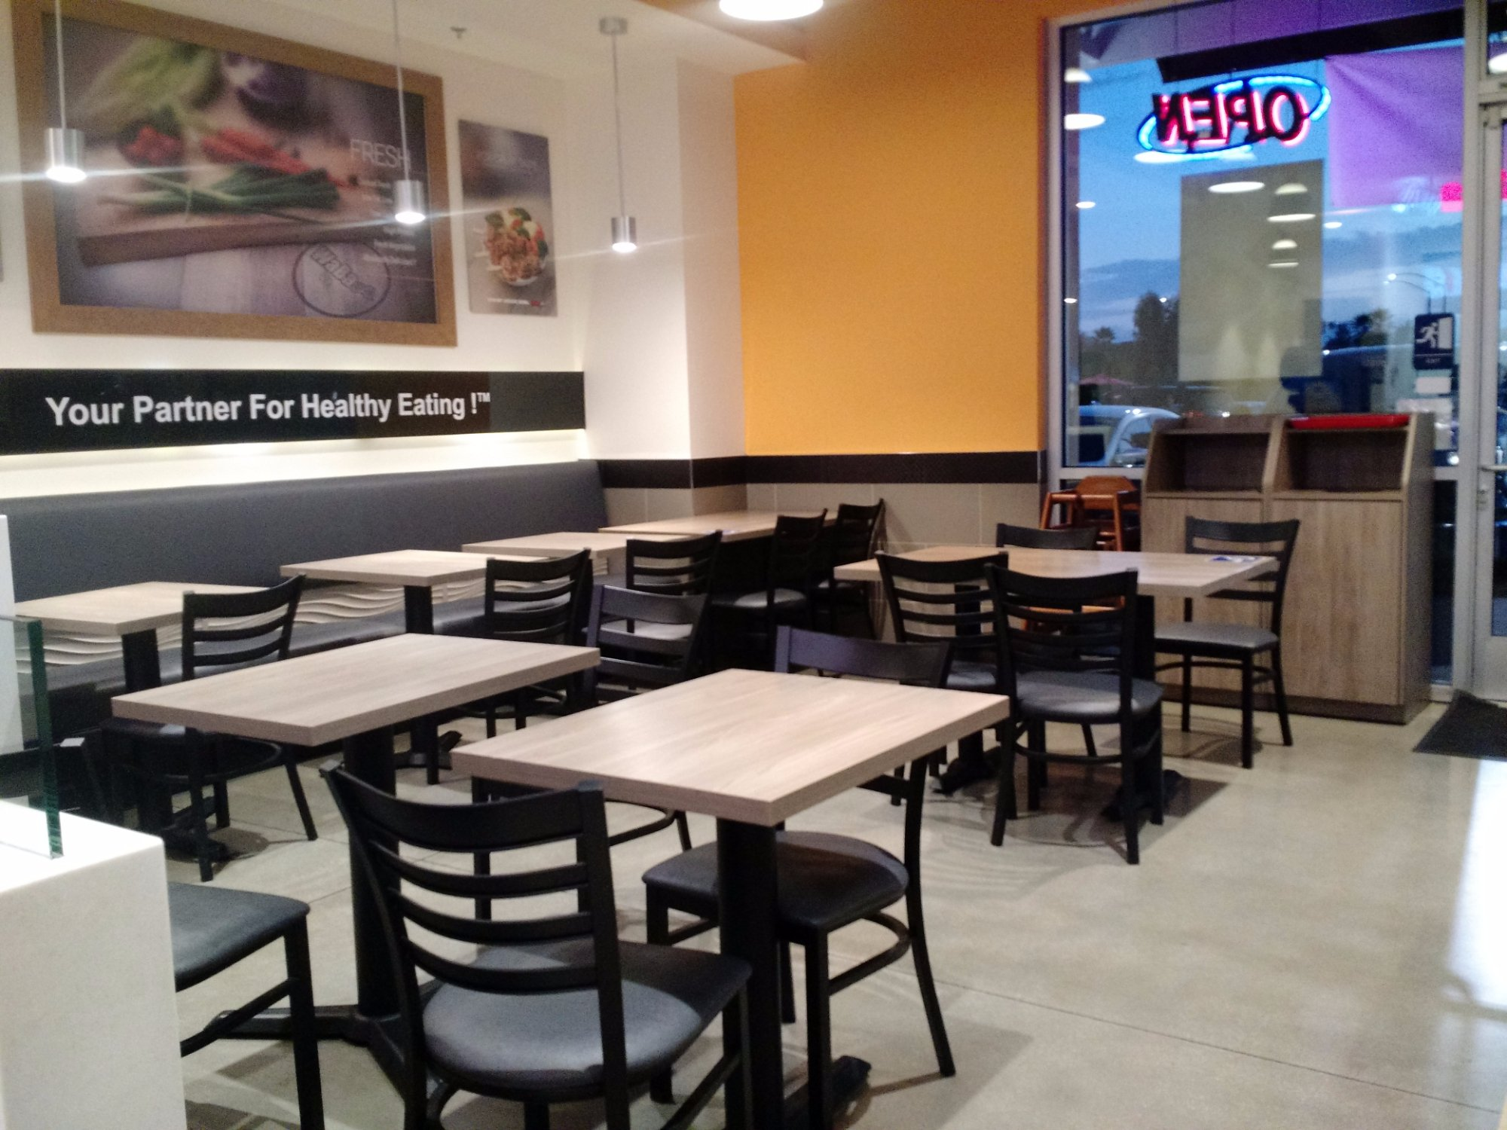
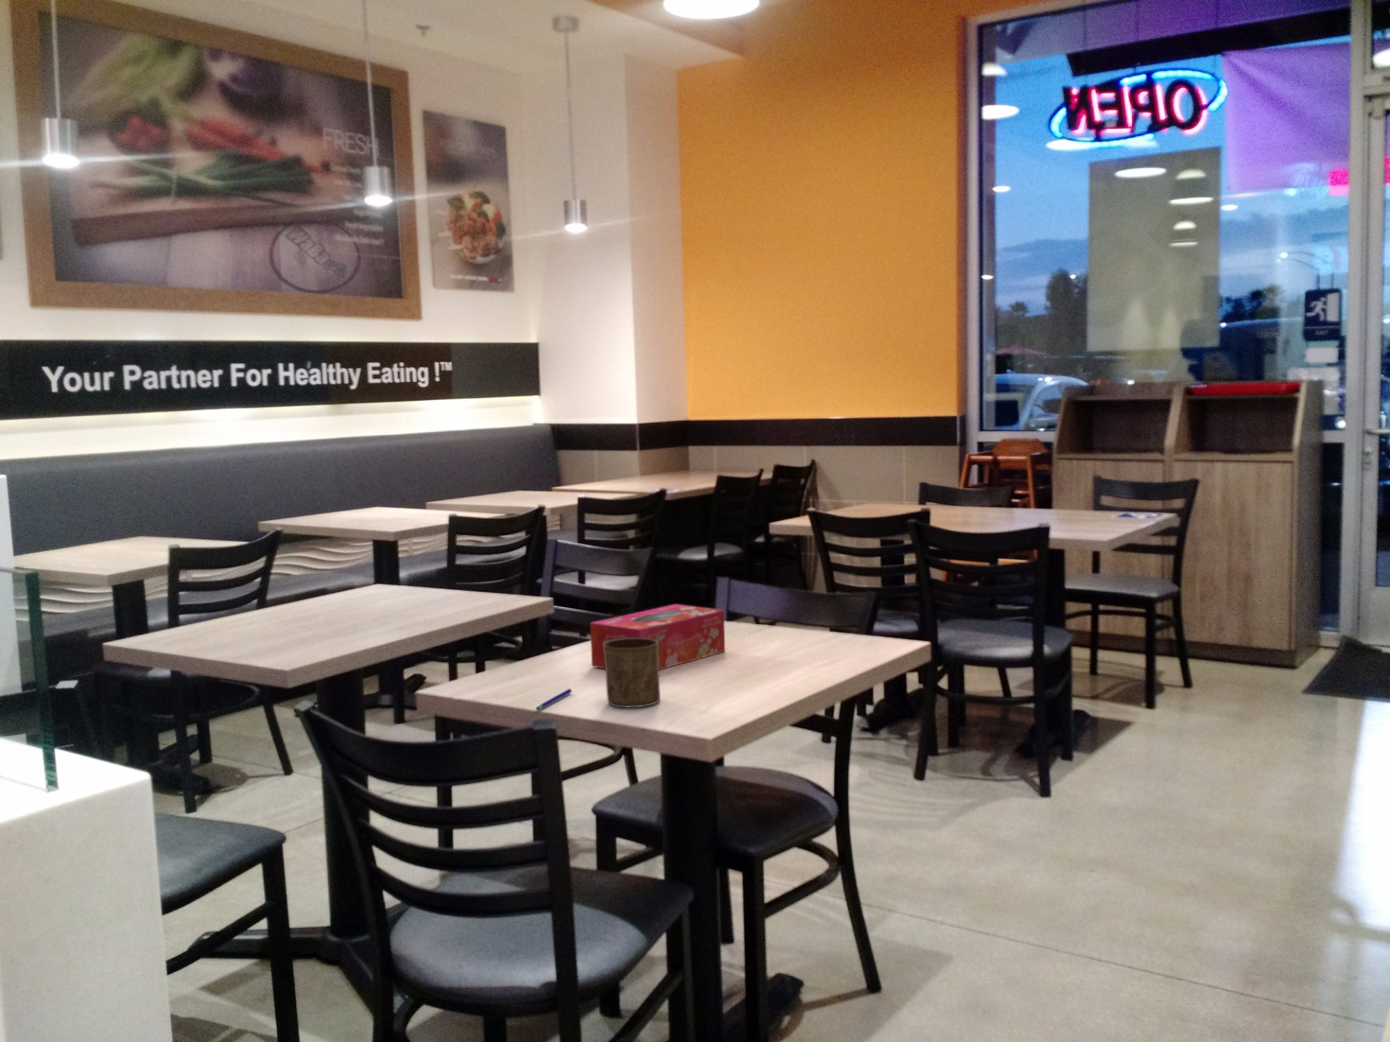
+ cup [603,638,661,708]
+ pen [535,687,572,711]
+ tissue box [589,604,726,670]
